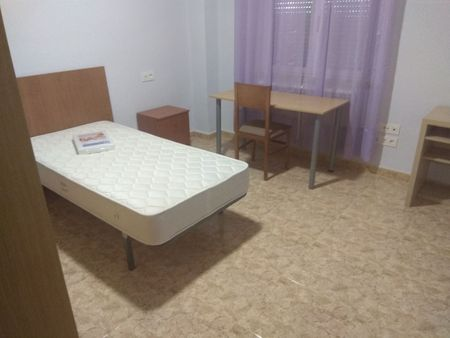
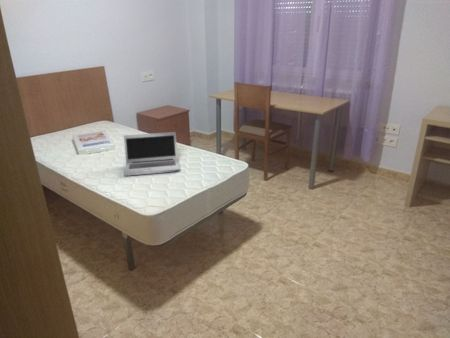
+ laptop [123,131,181,177]
